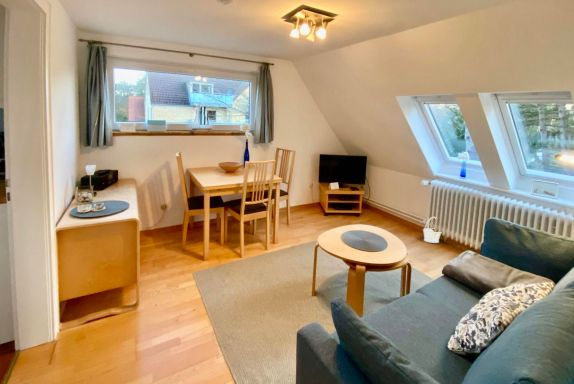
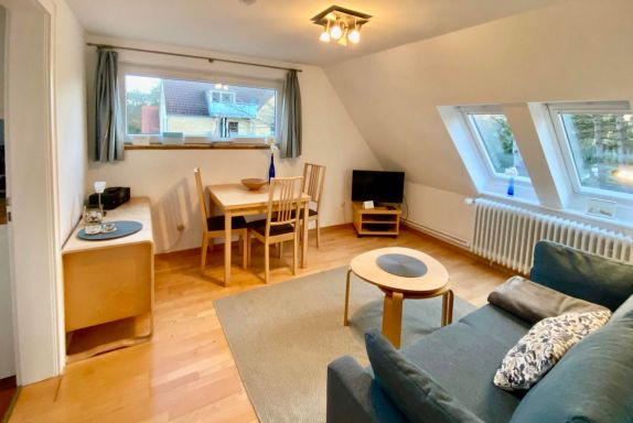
- basket [422,216,442,244]
